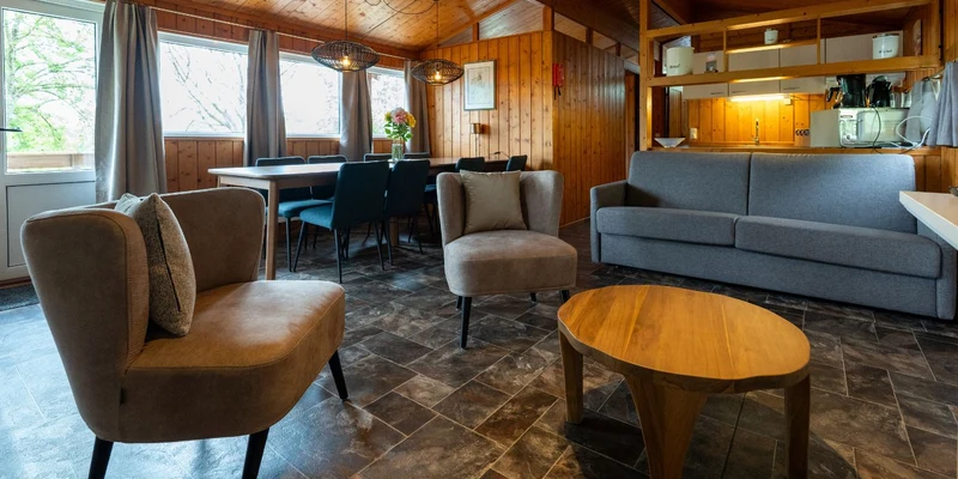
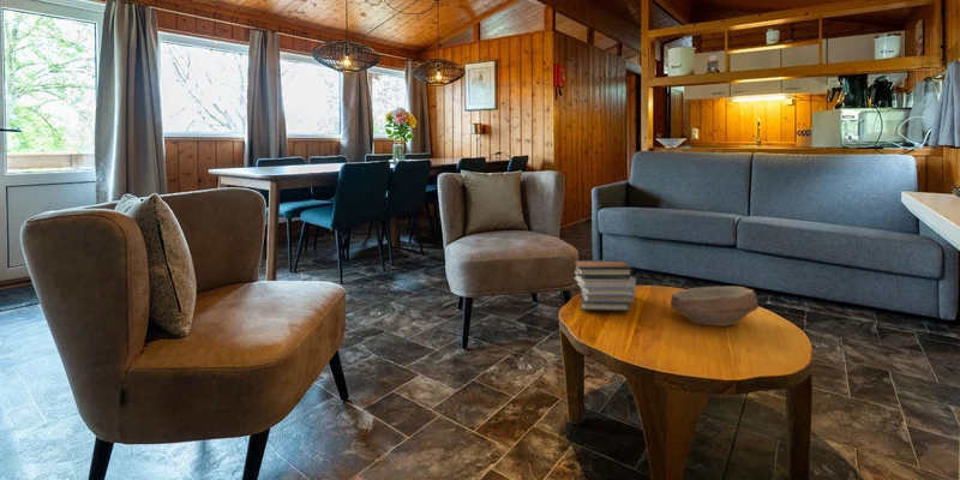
+ bowl [670,286,760,328]
+ book stack [574,259,637,312]
